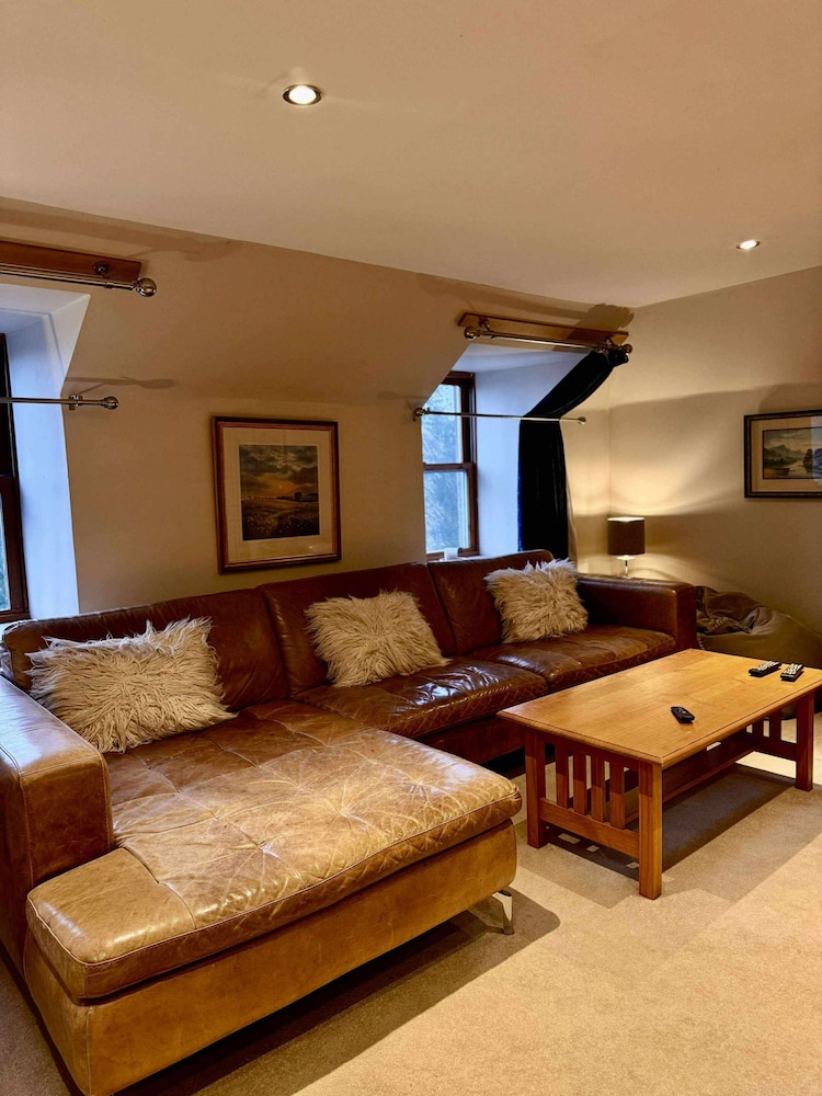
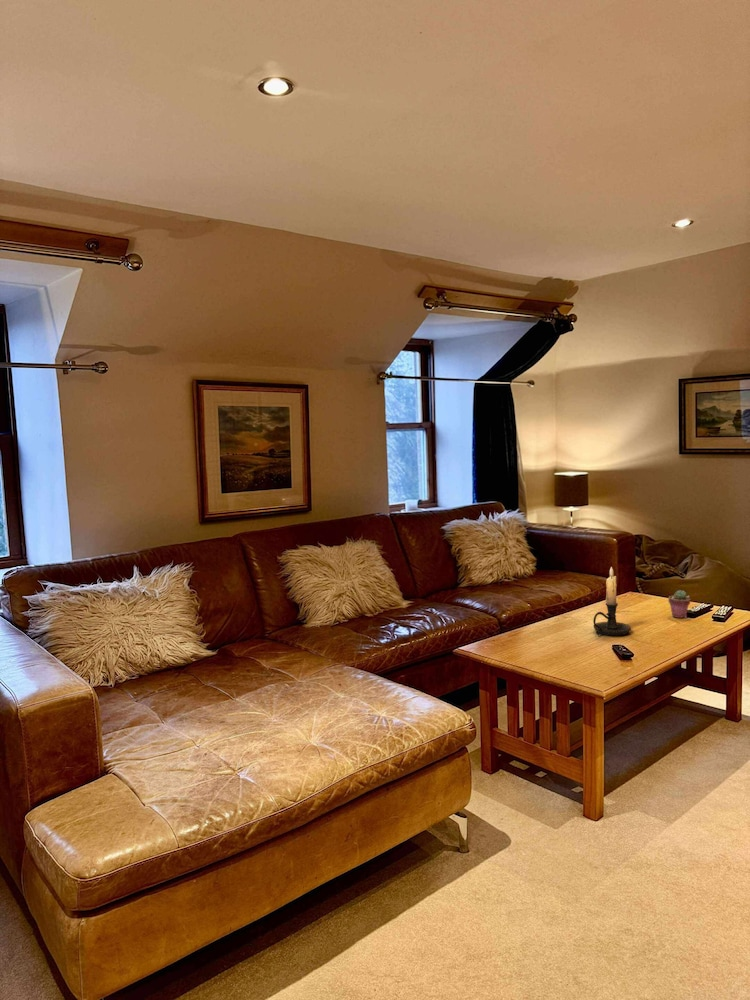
+ potted succulent [667,589,691,619]
+ candle holder [592,566,632,637]
